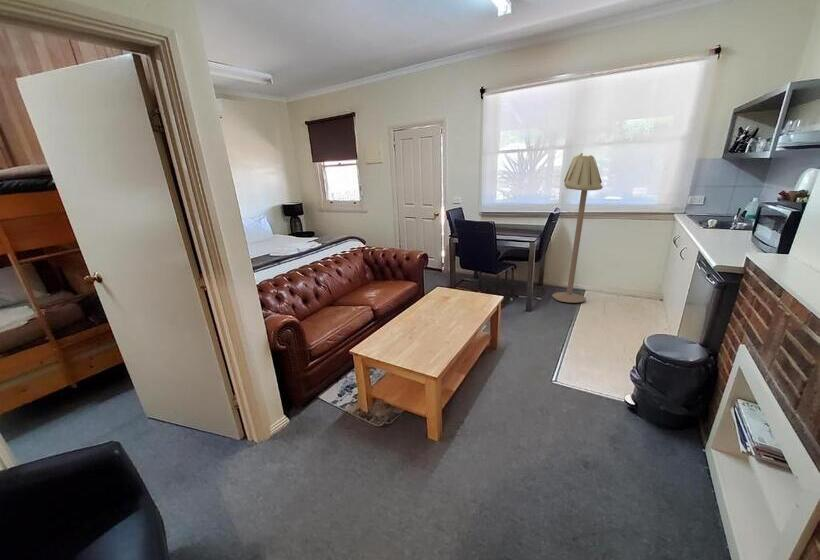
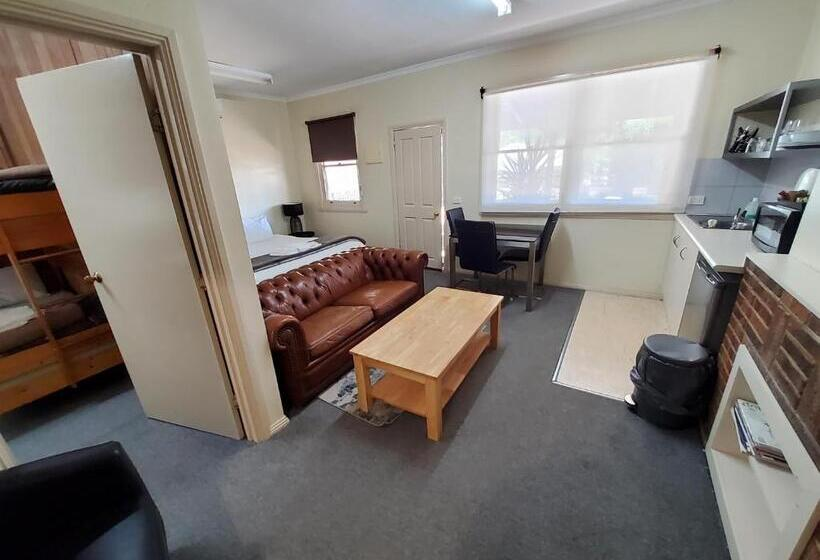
- floor lamp [551,152,604,304]
